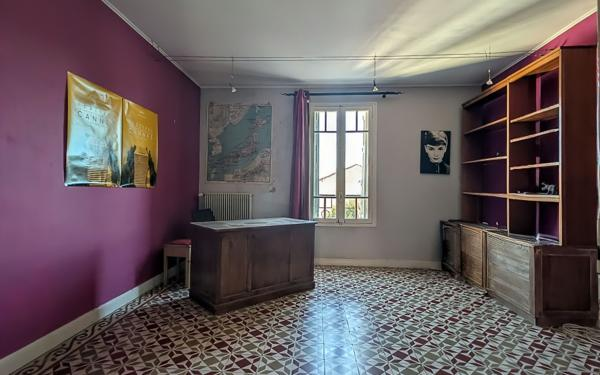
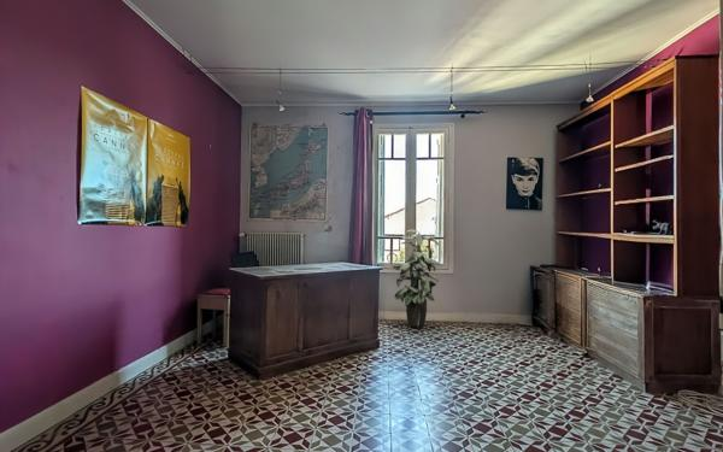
+ indoor plant [390,229,441,329]
